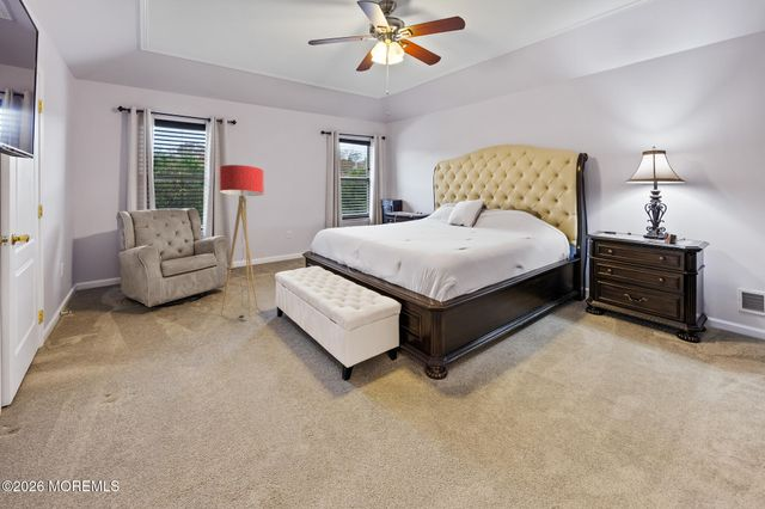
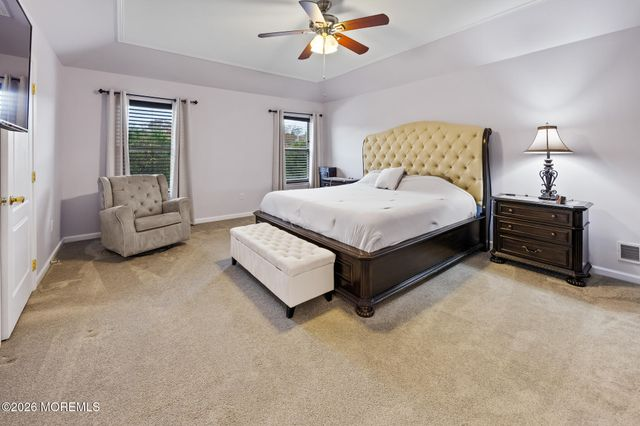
- floor lamp [219,164,265,319]
